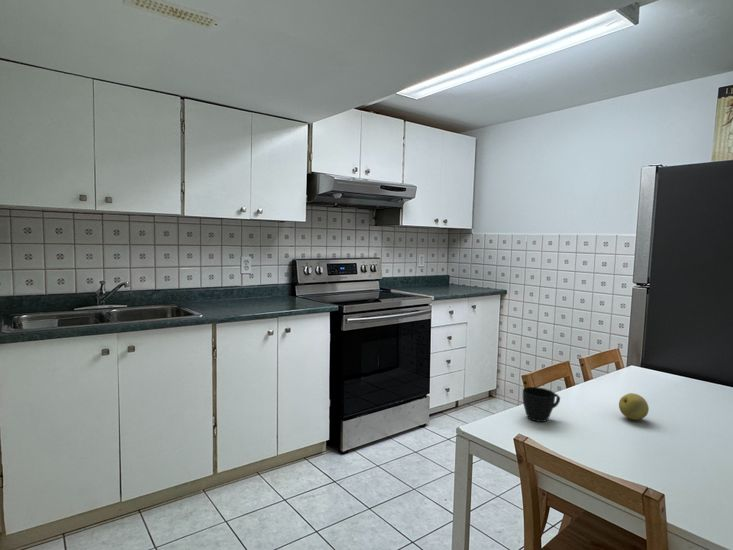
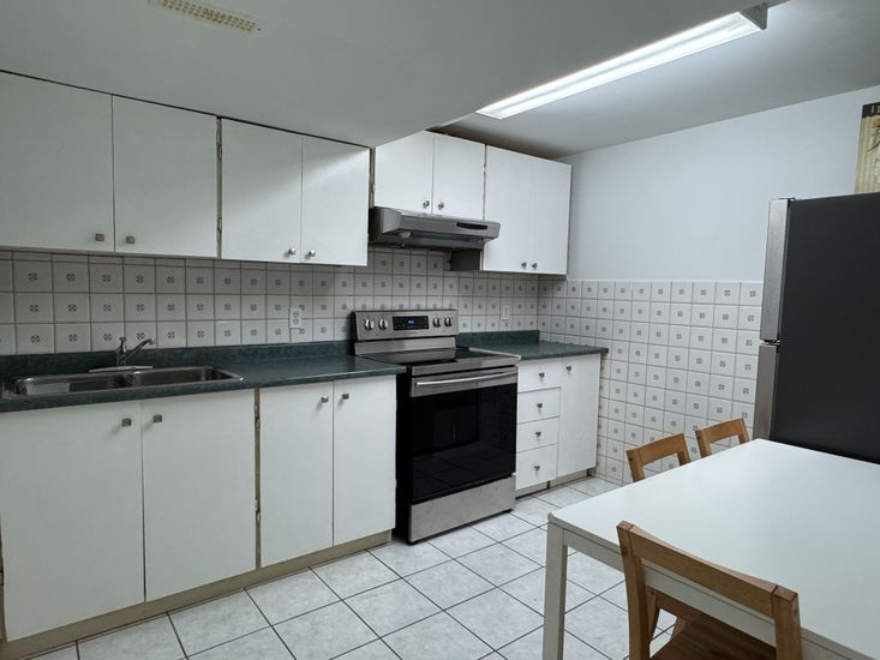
- fruit [618,392,650,421]
- cup [522,386,561,423]
